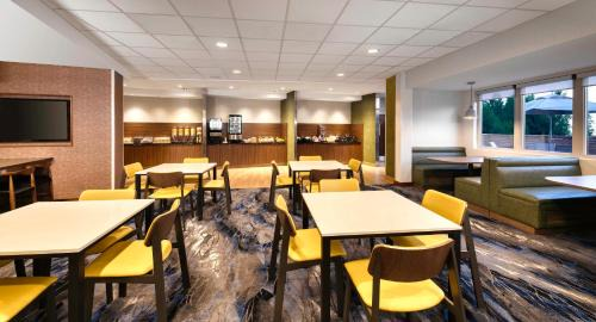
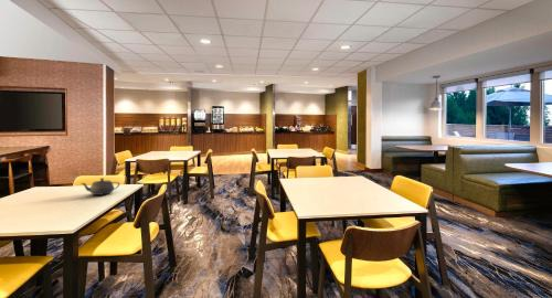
+ teapot [81,177,121,196]
